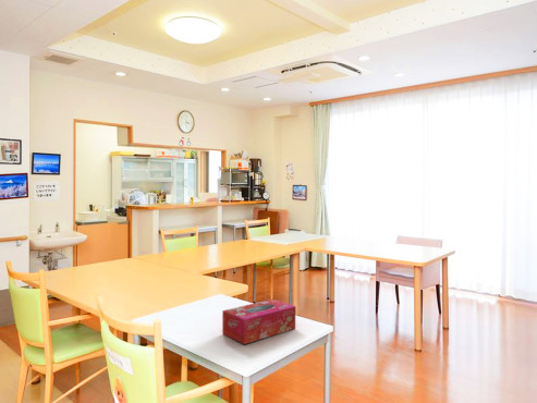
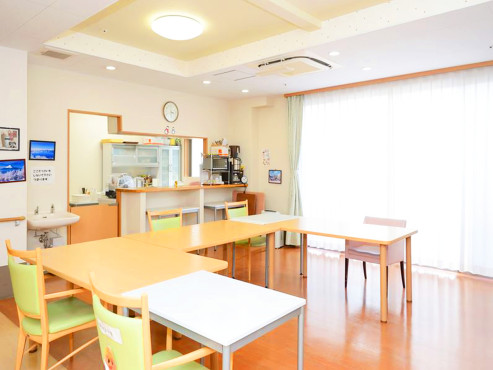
- tissue box [221,298,296,345]
